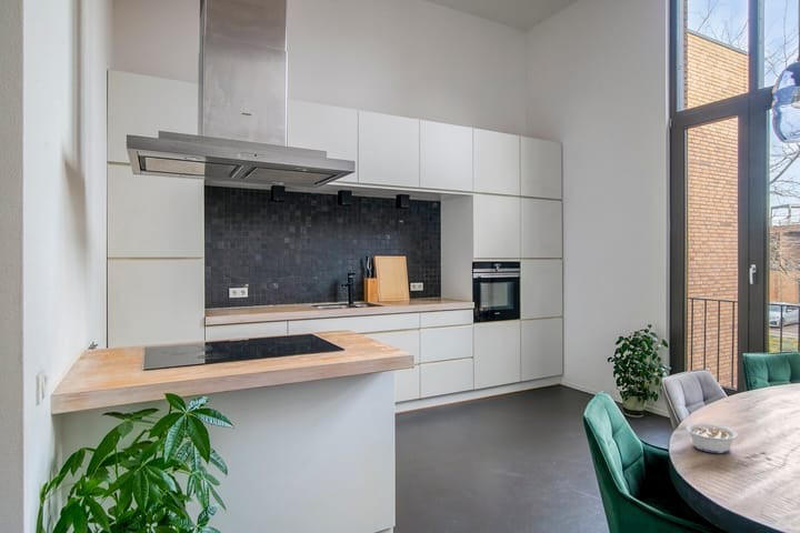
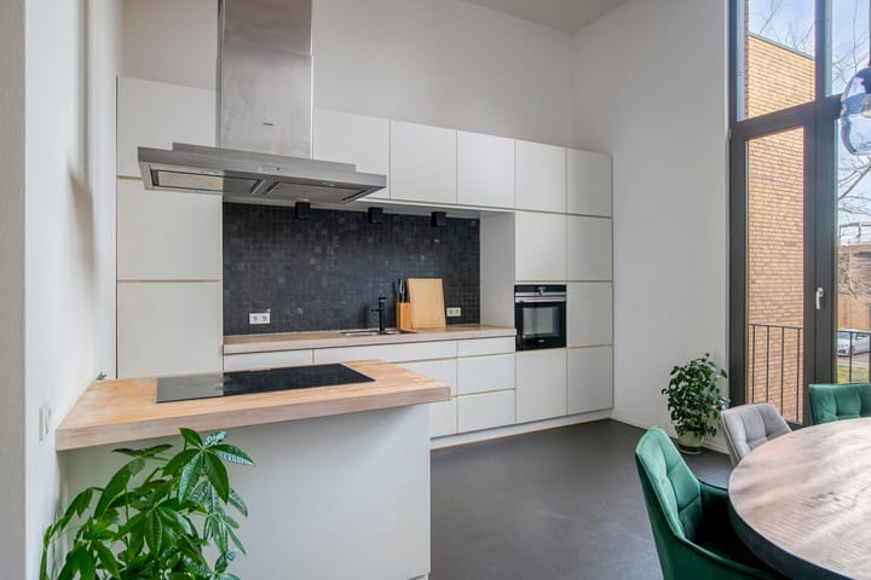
- legume [681,422,739,454]
